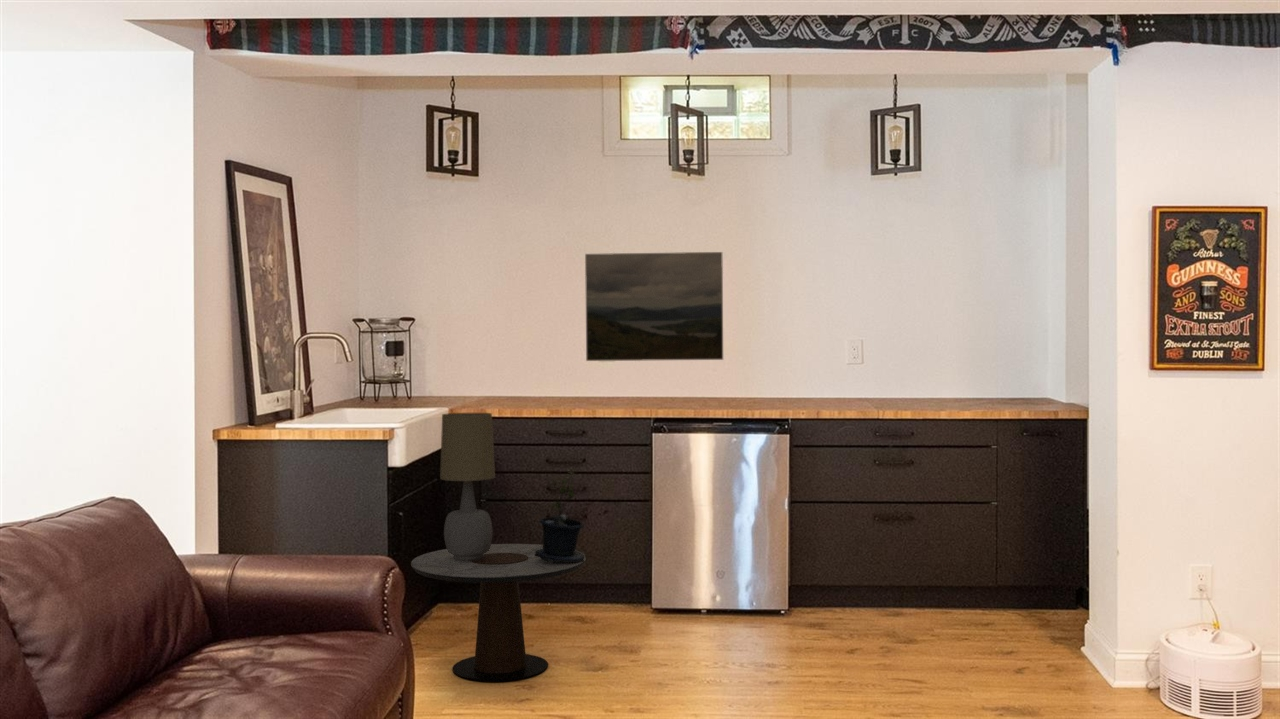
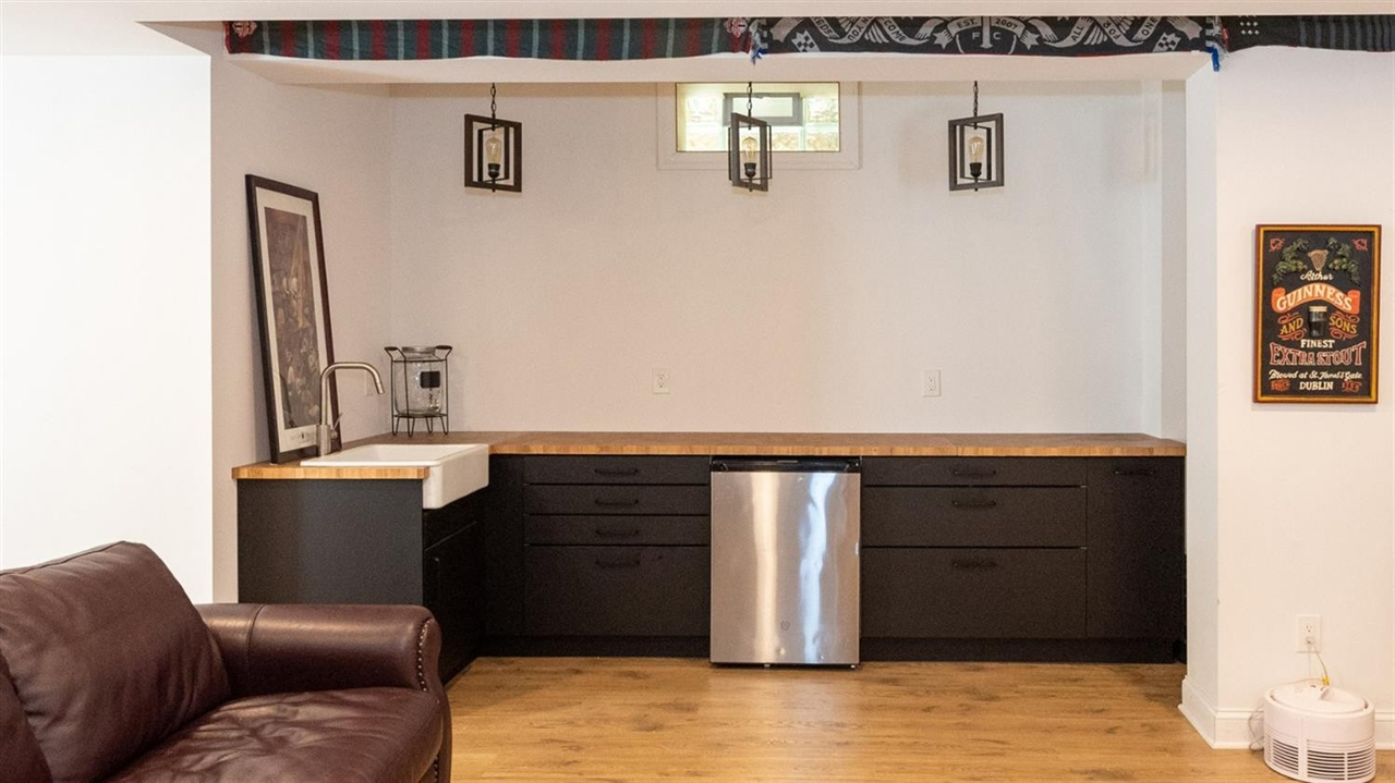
- side table [410,543,587,682]
- table lamp [439,412,496,560]
- potted plant [535,469,595,563]
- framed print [584,251,724,362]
